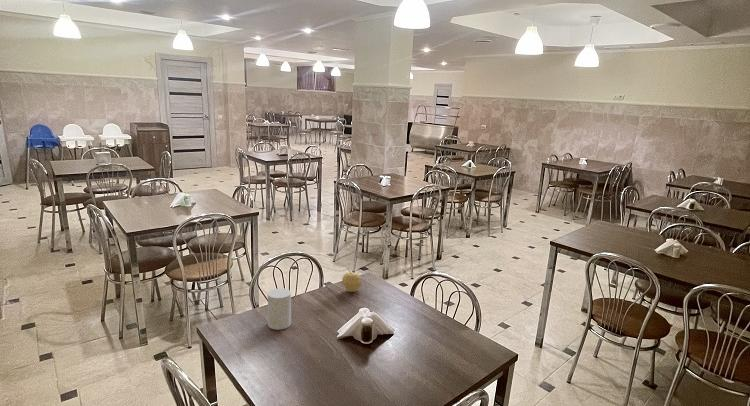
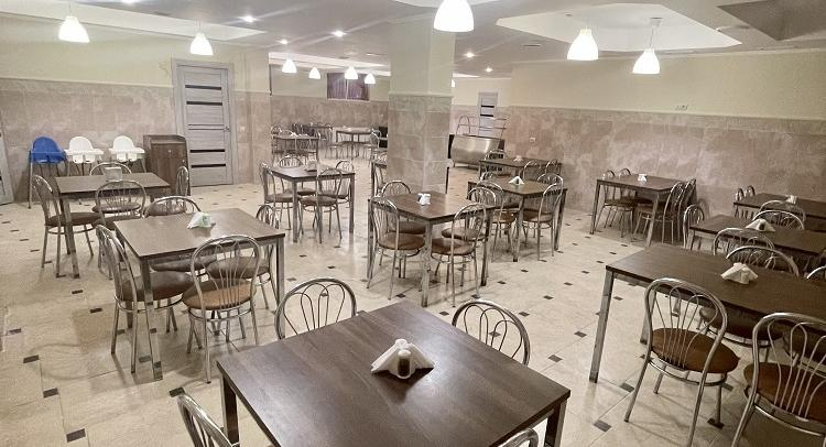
- cup [267,287,292,331]
- fruit [341,267,363,293]
